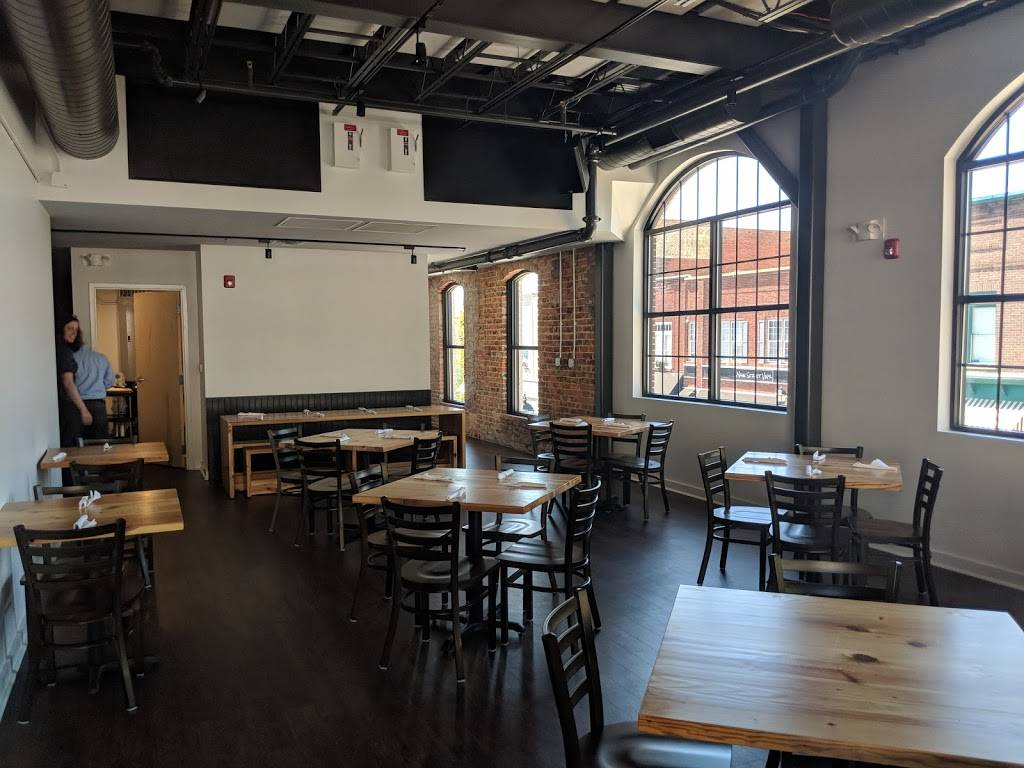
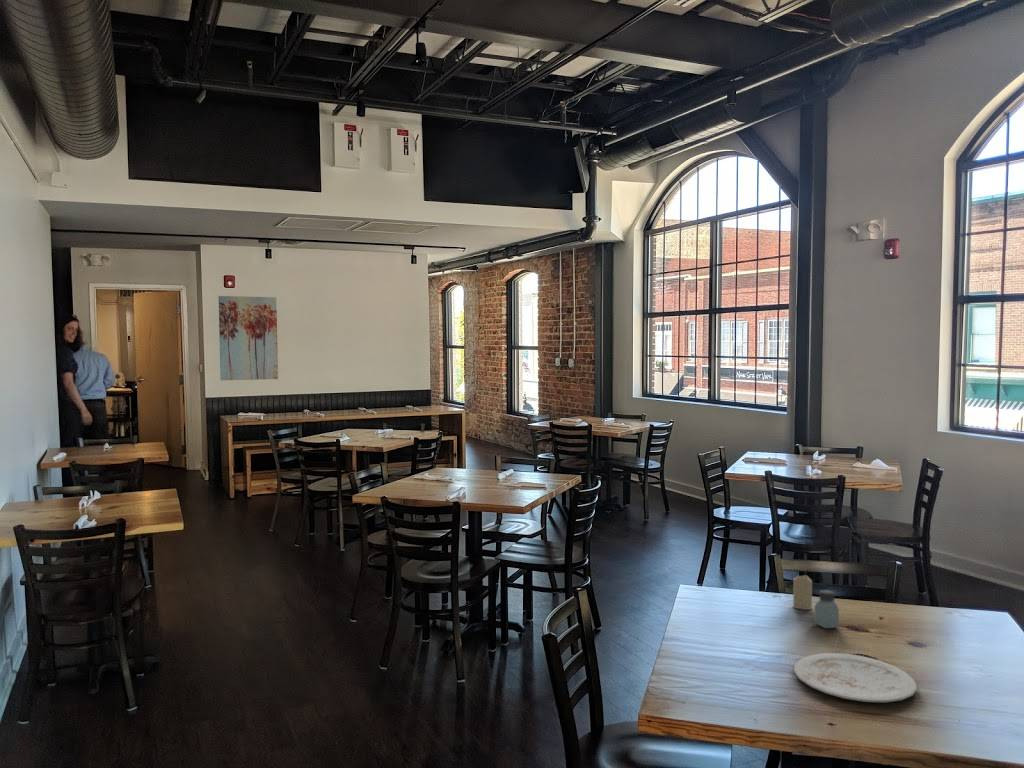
+ wall art [218,295,279,381]
+ candle [792,574,813,611]
+ plate [793,652,918,703]
+ saltshaker [814,589,840,629]
